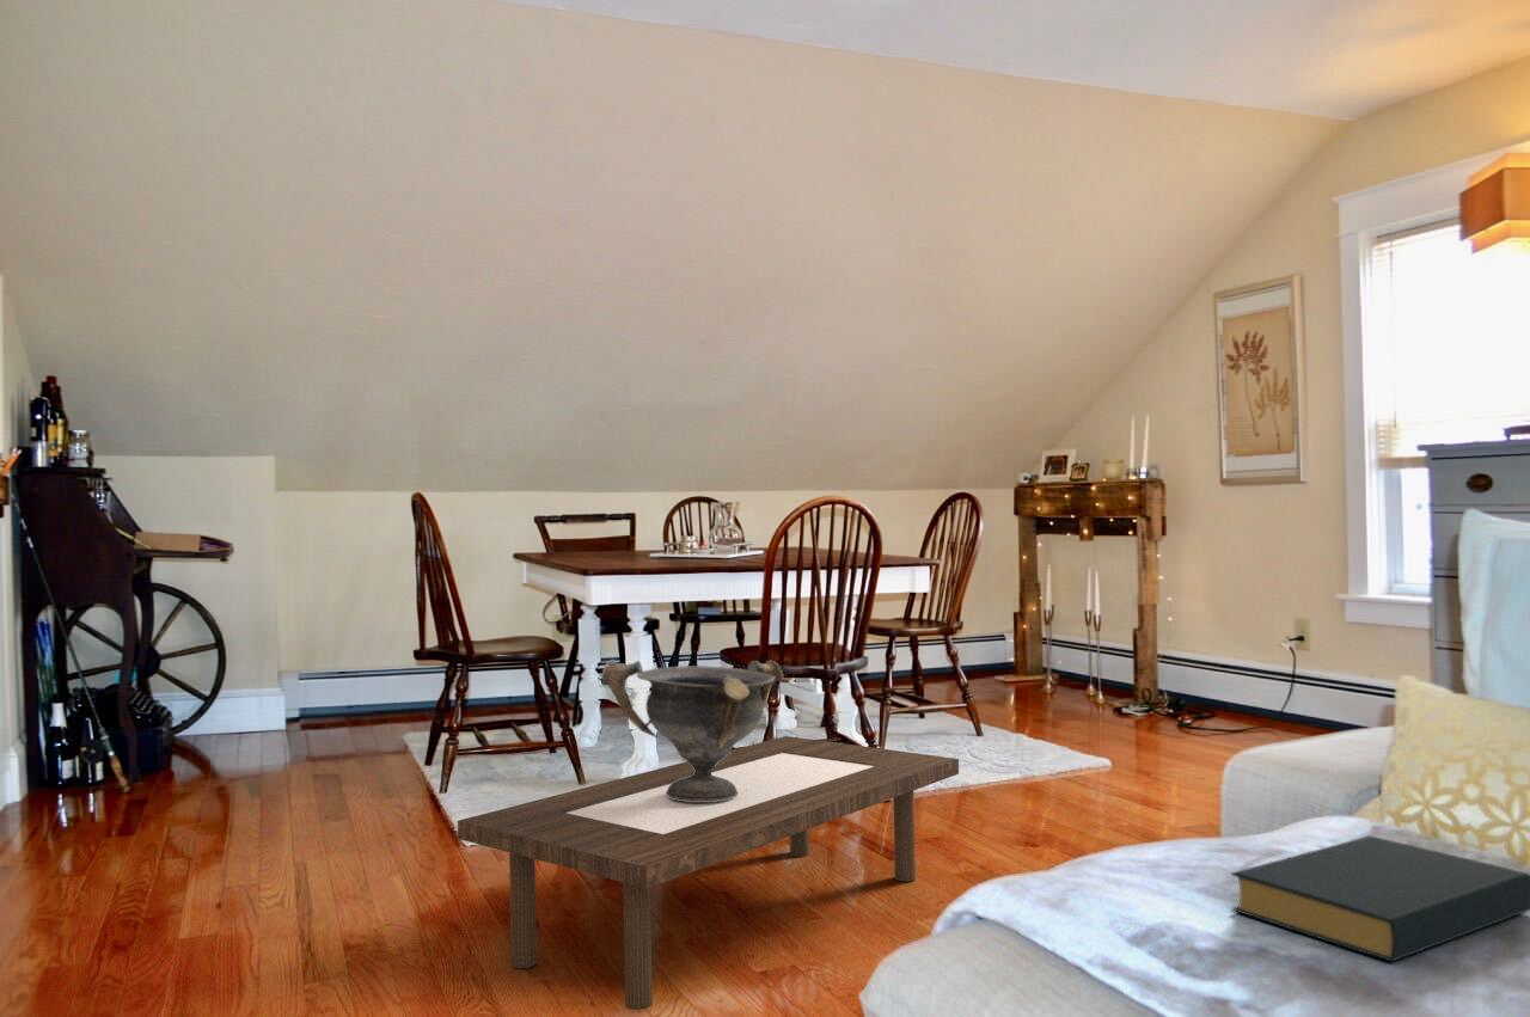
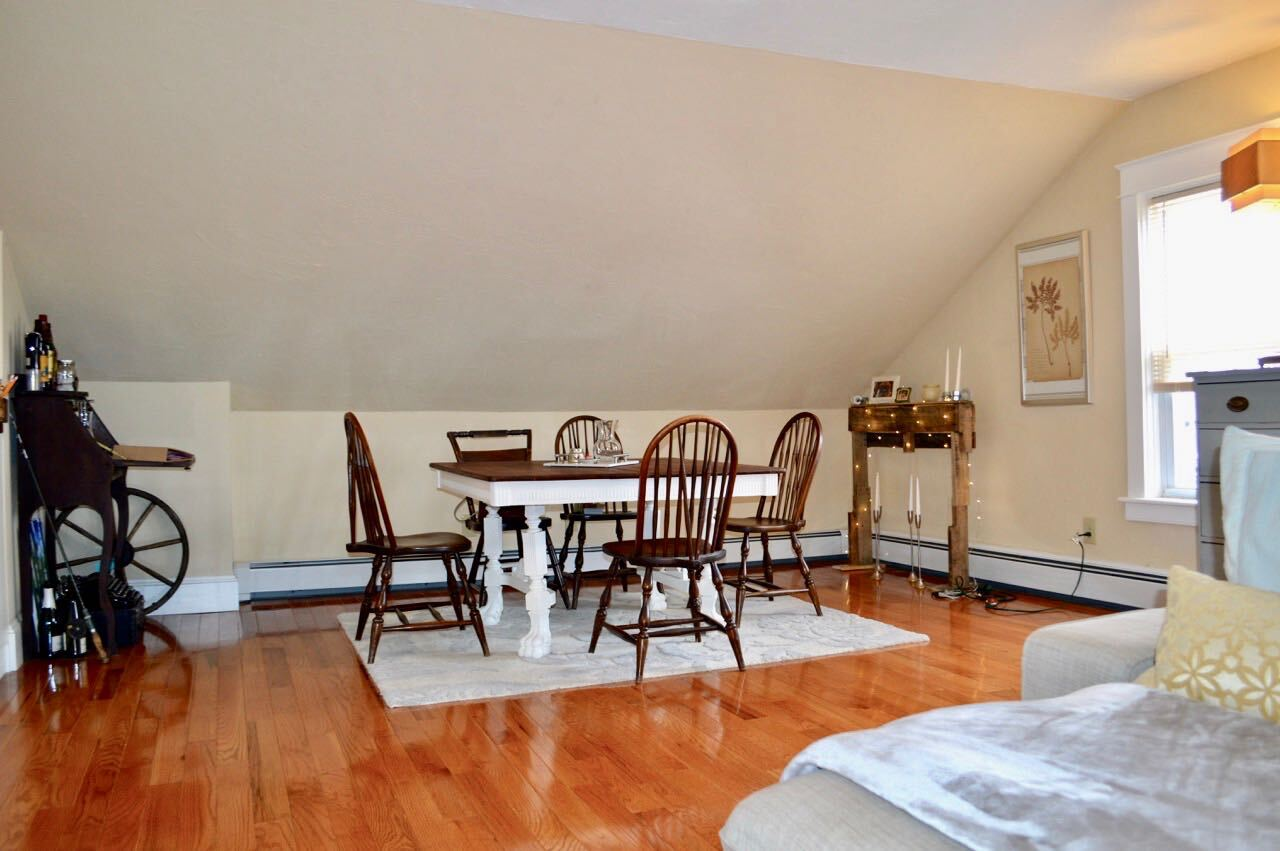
- decorative bowl [600,658,784,802]
- hardback book [1229,834,1530,963]
- coffee table [457,735,960,1011]
